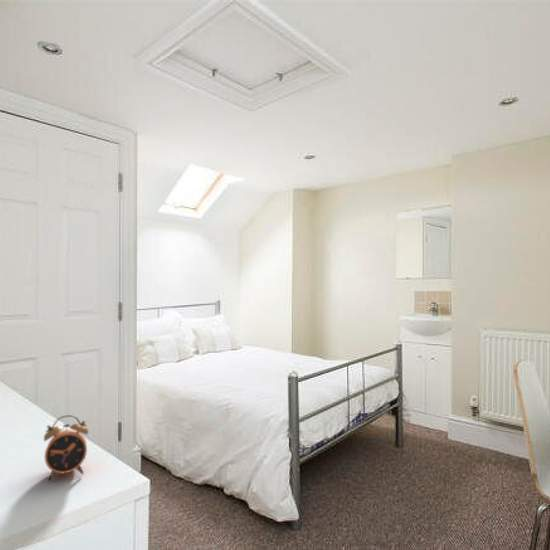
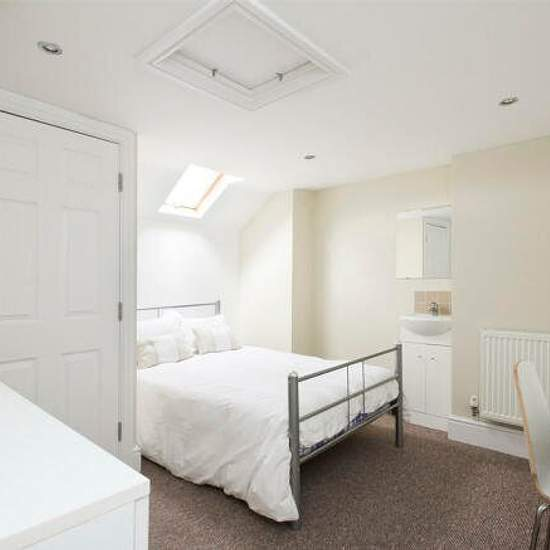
- alarm clock [43,414,89,482]
